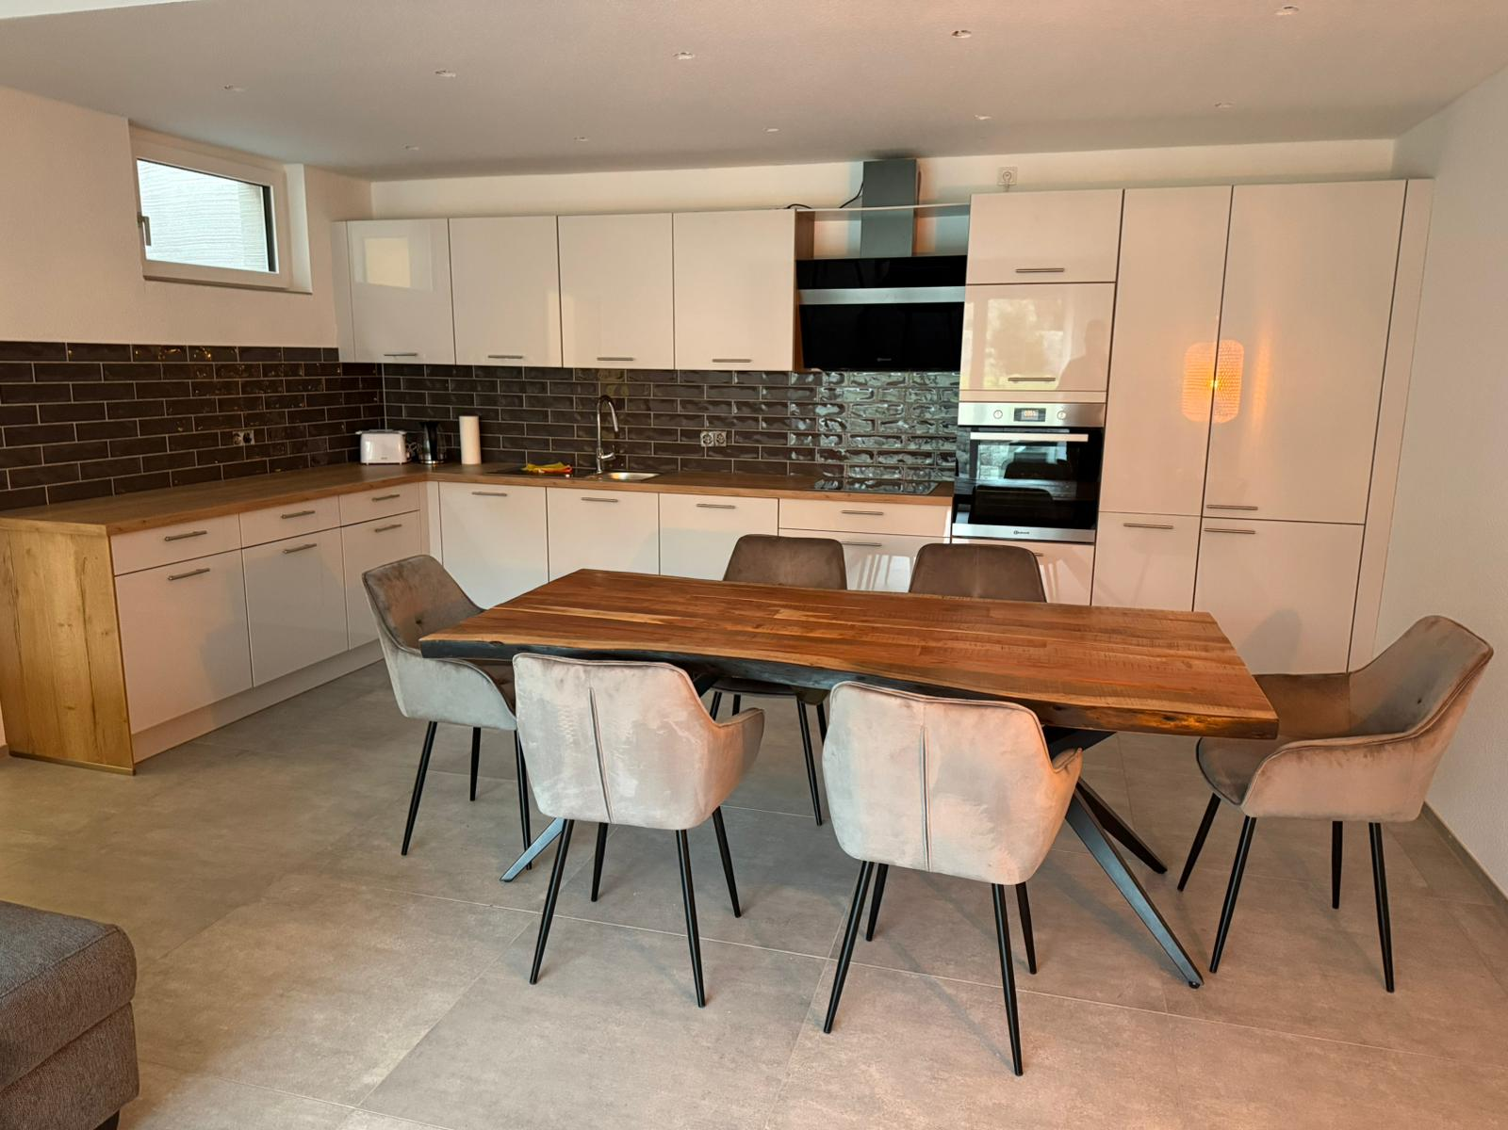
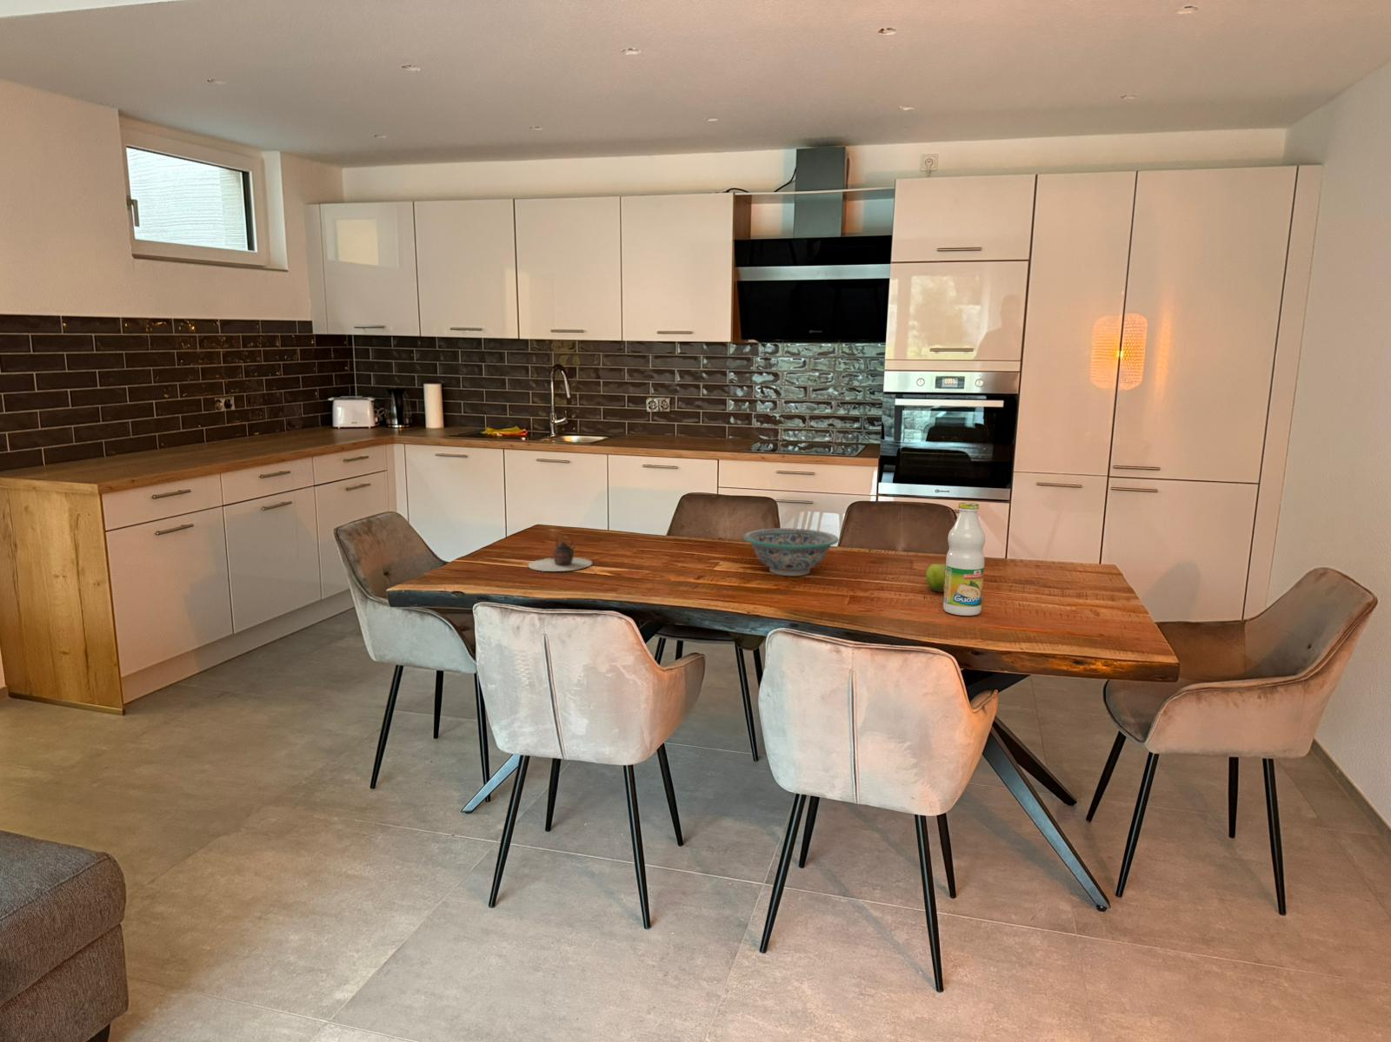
+ teapot [527,535,593,572]
+ decorative bowl [743,528,840,577]
+ bottle [942,502,986,616]
+ fruit [926,560,946,593]
